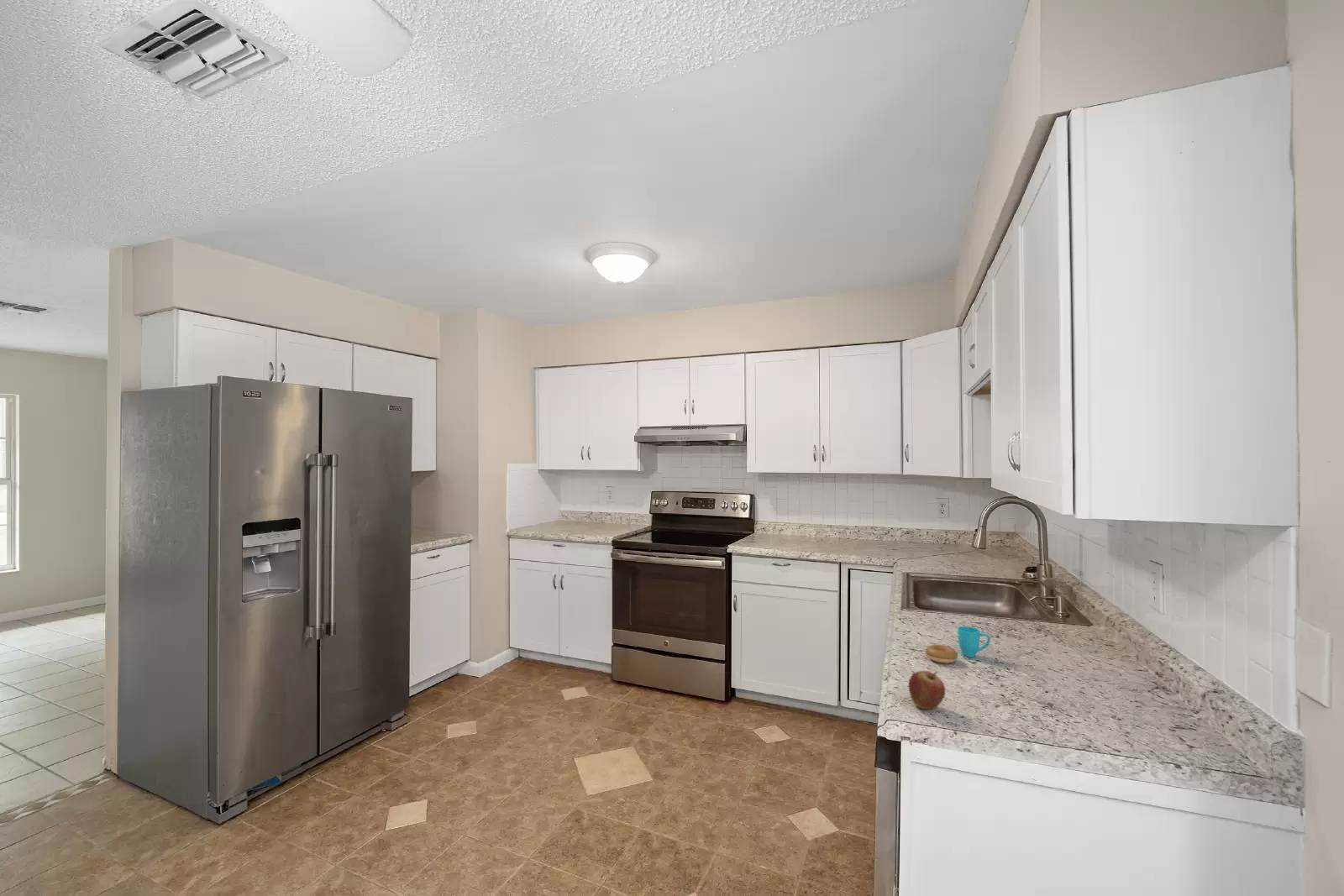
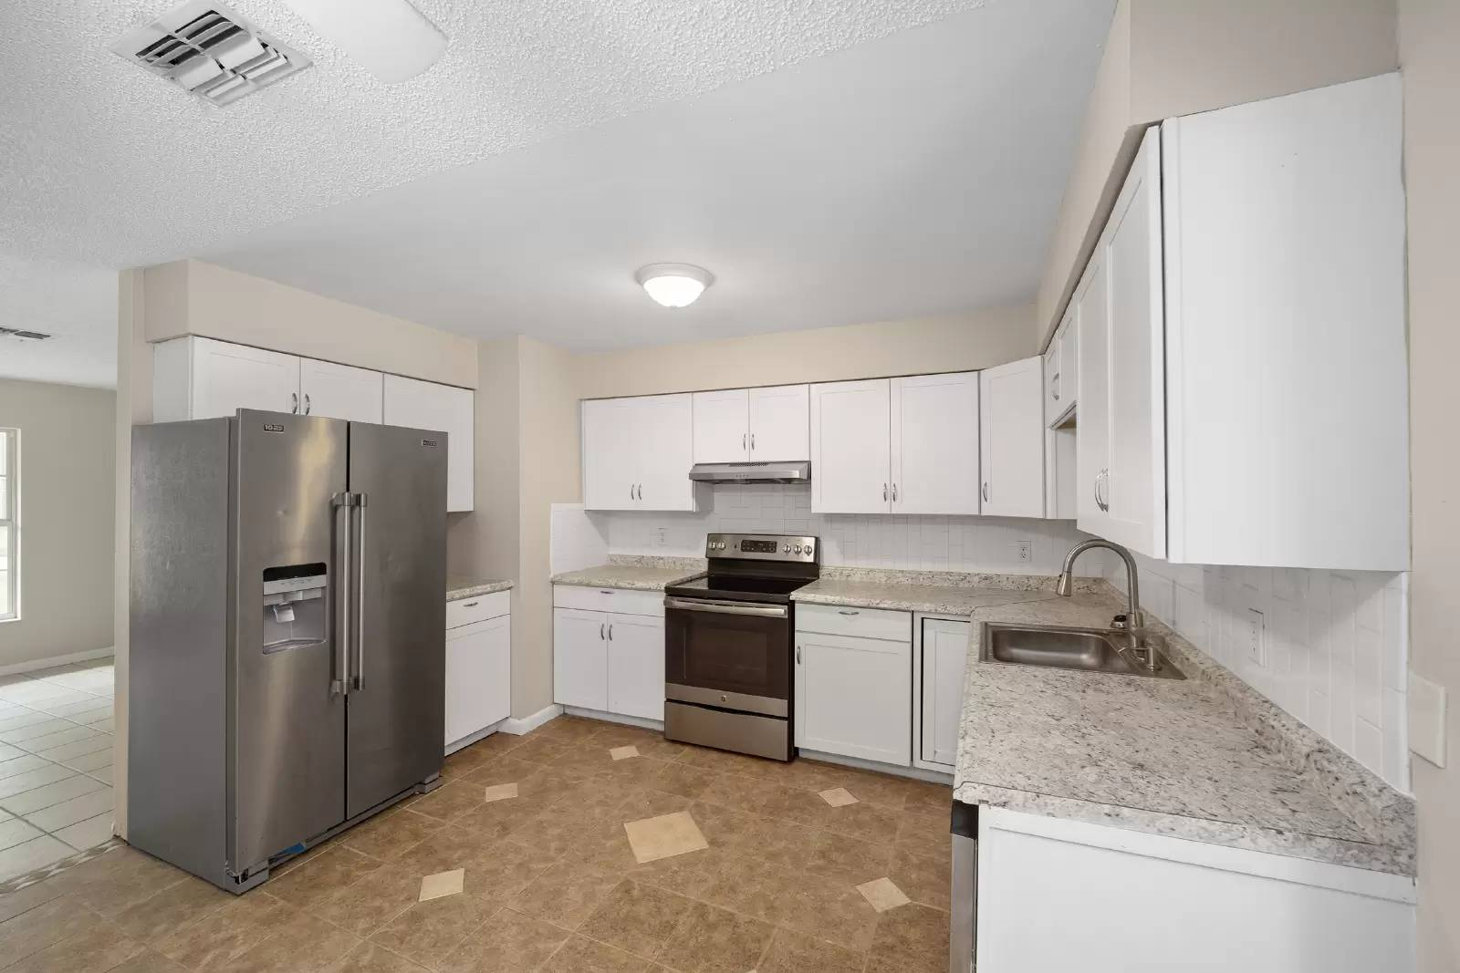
- cup [925,626,991,664]
- fruit [907,670,946,710]
